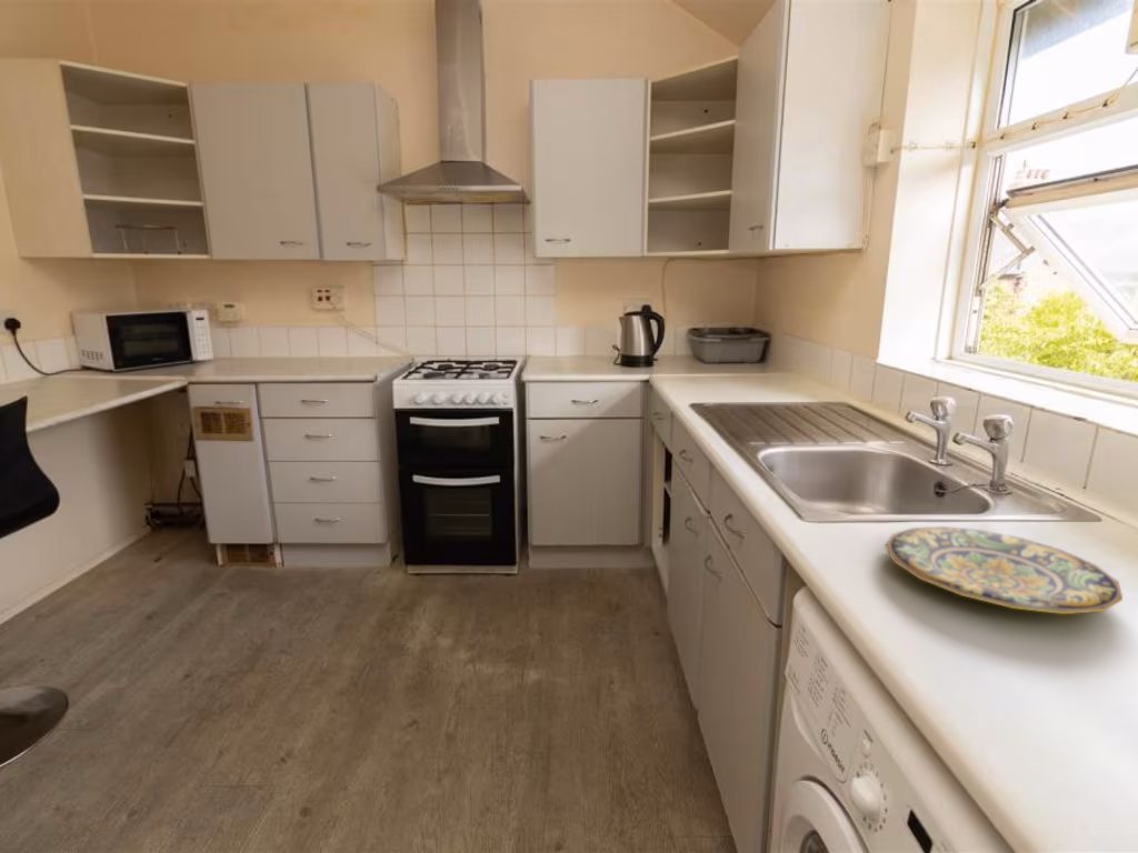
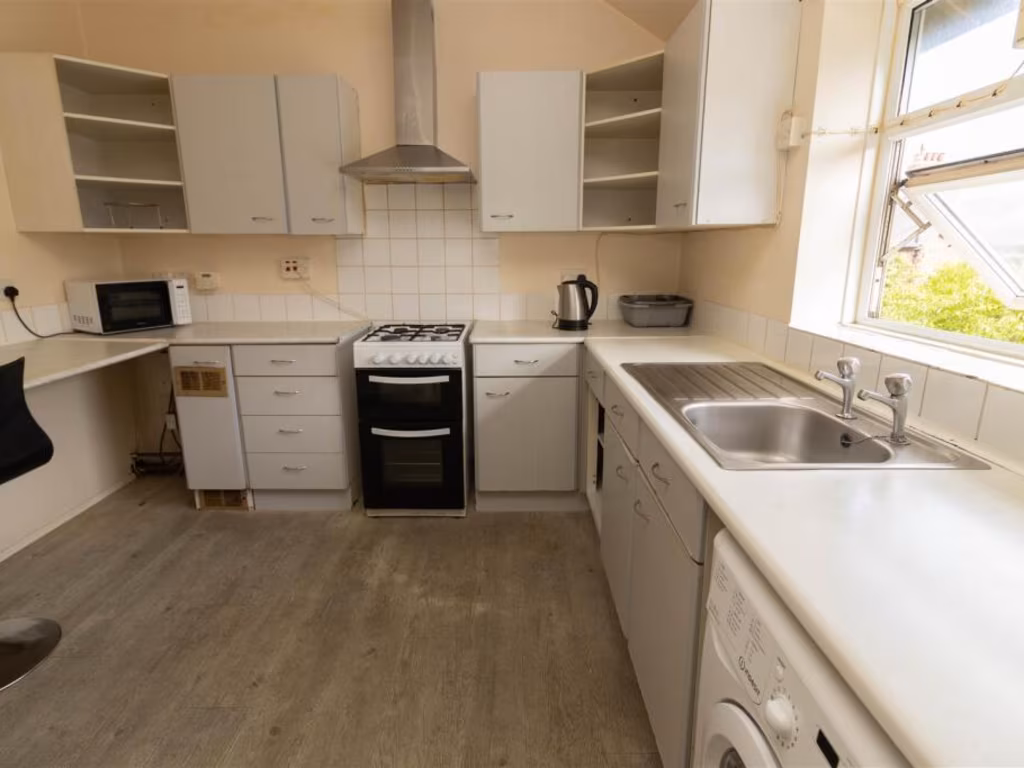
- plate [884,525,1124,615]
